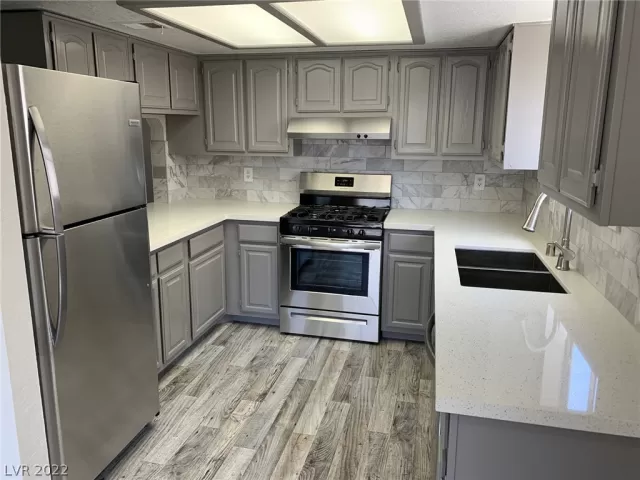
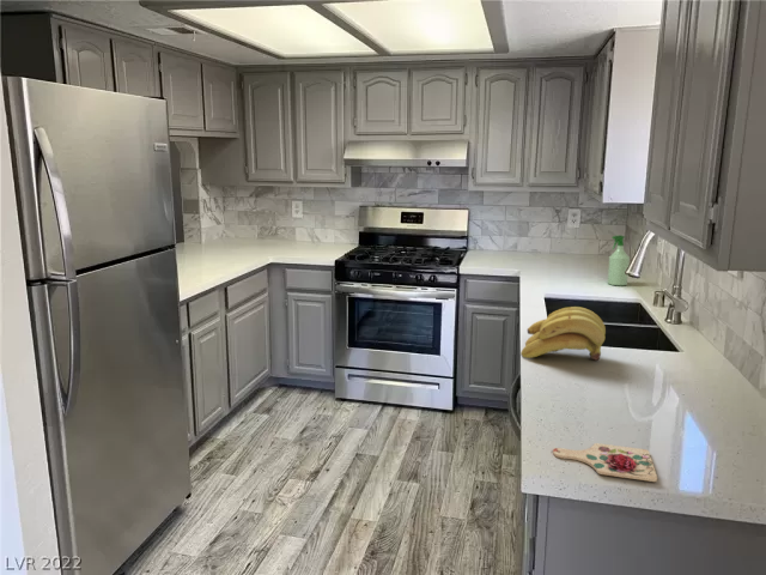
+ cutting board [552,442,658,483]
+ spray bottle [607,234,631,286]
+ banana bunch [519,305,607,362]
